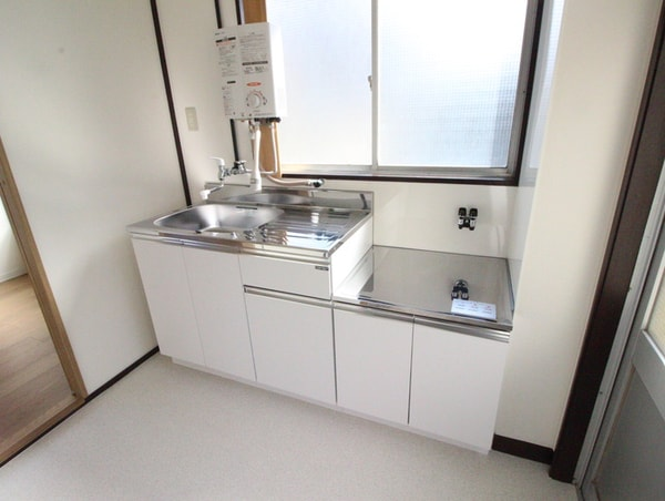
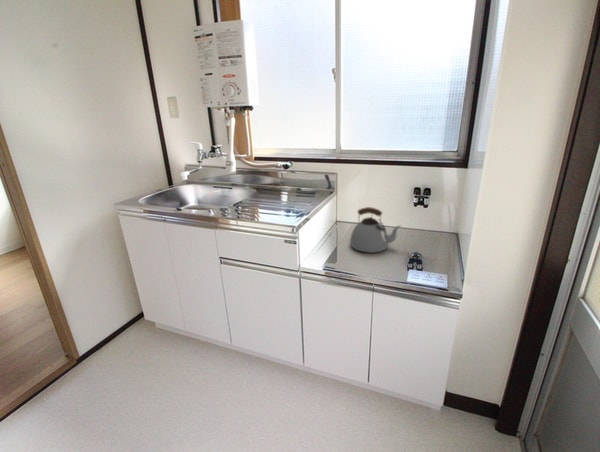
+ kettle [349,206,403,254]
